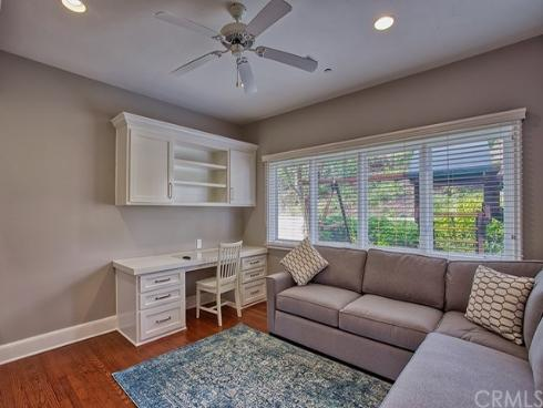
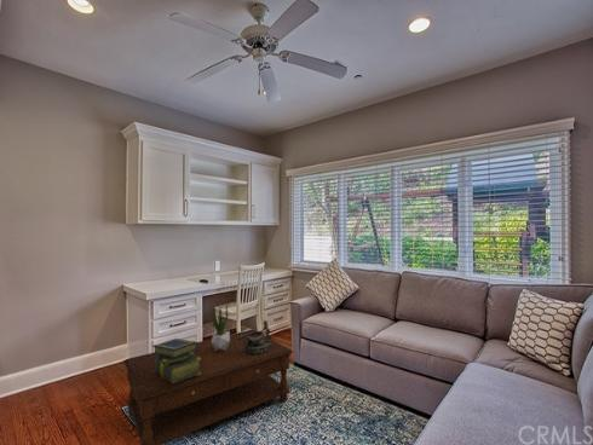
+ decorative bowl [237,319,272,354]
+ stack of books [151,337,201,383]
+ coffee table [122,328,294,445]
+ potted plant [208,297,231,351]
